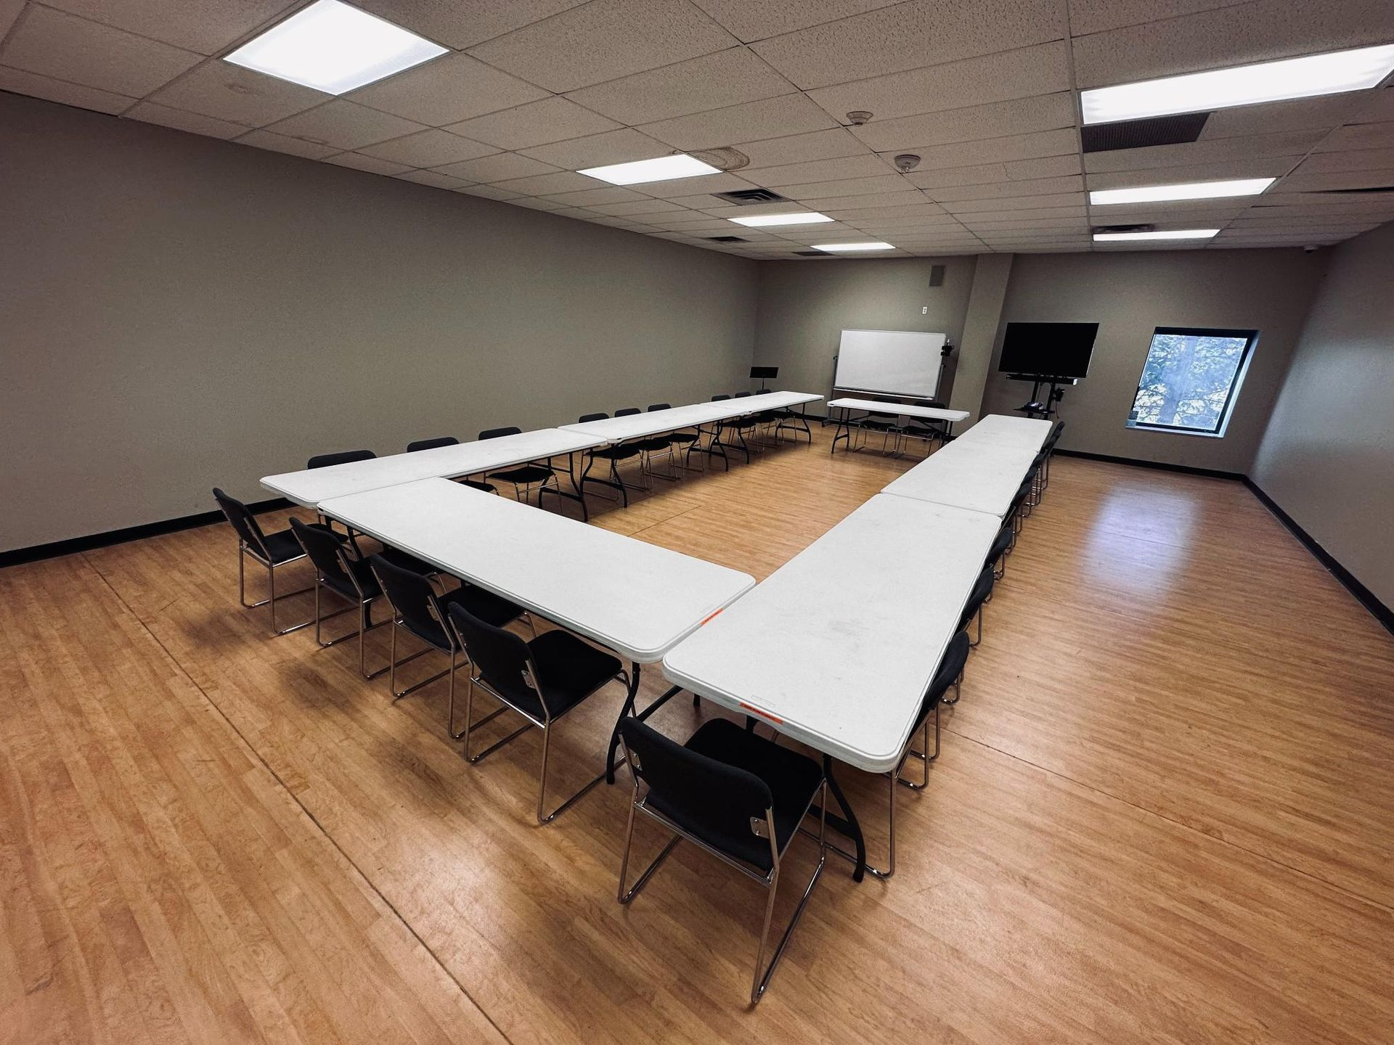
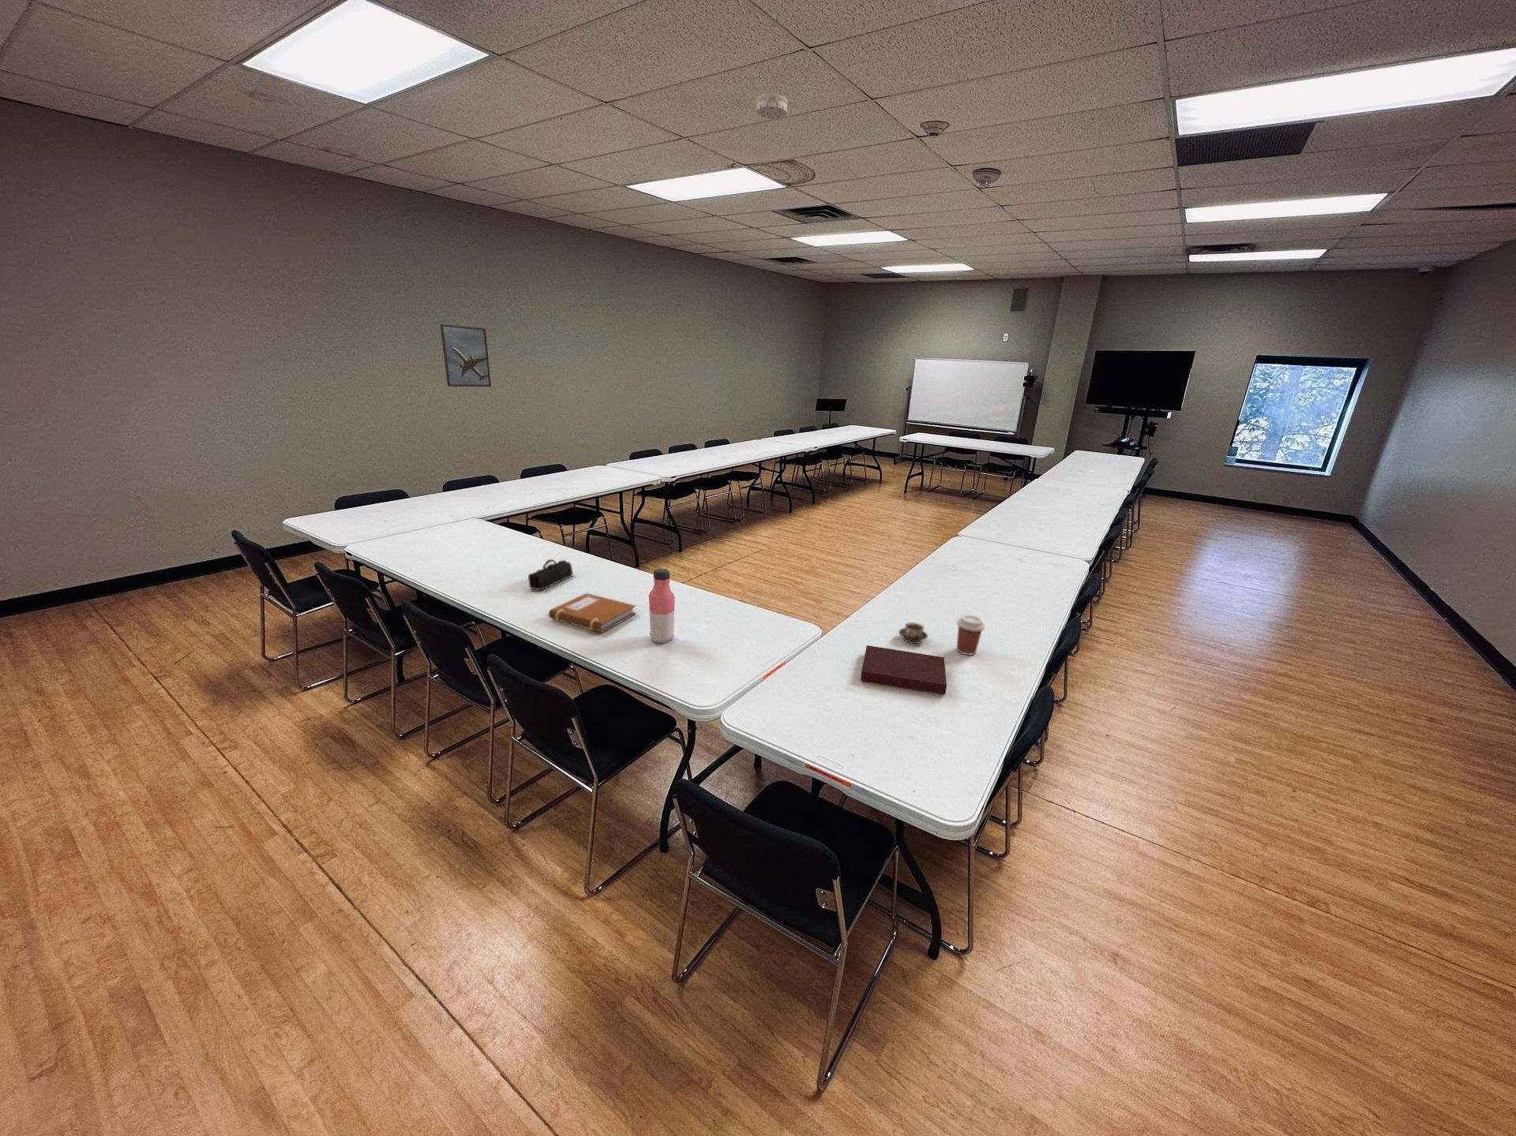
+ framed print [439,323,492,388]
+ water bottle [648,568,676,643]
+ cup [898,622,929,644]
+ pencil case [528,558,573,591]
+ smoke detector [756,92,789,119]
+ notebook [548,592,637,634]
+ notebook [859,644,948,694]
+ coffee cup [955,613,986,655]
